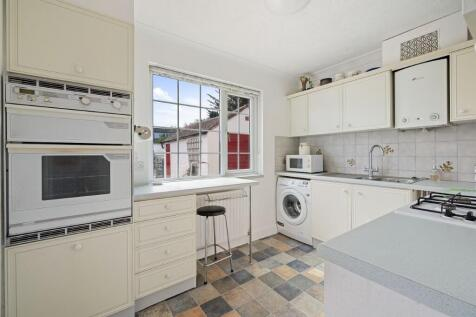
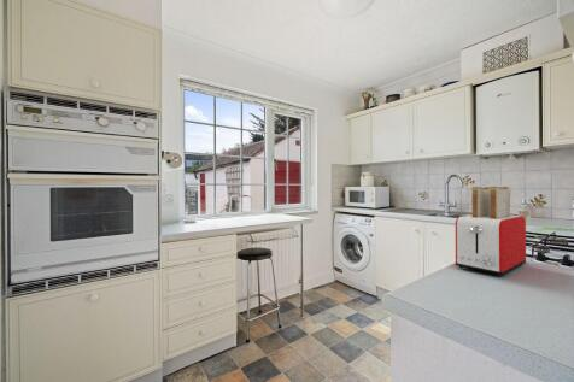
+ toaster [455,186,527,277]
